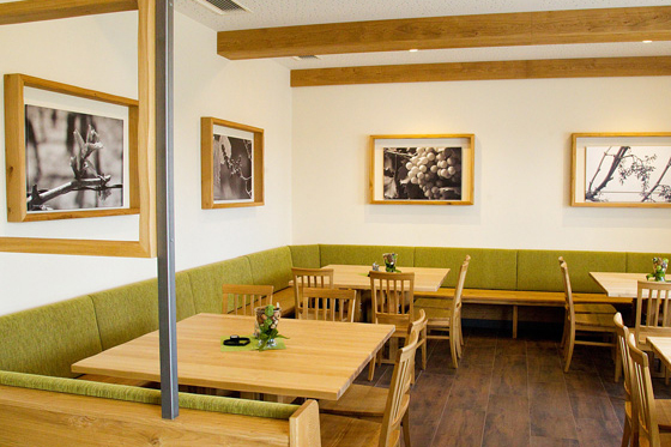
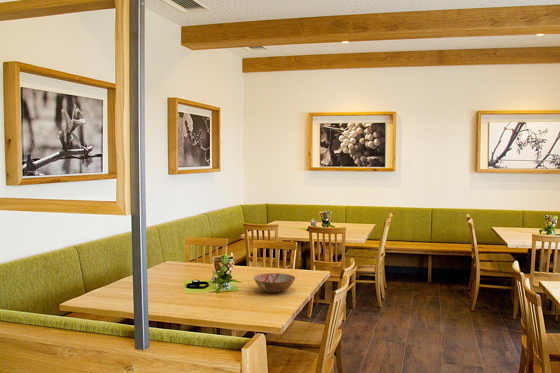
+ bowl [253,272,296,294]
